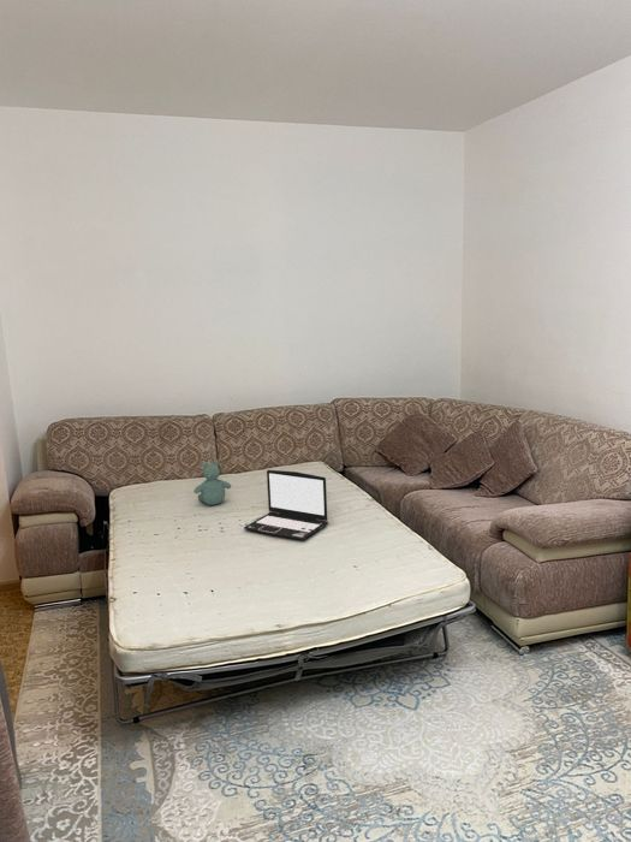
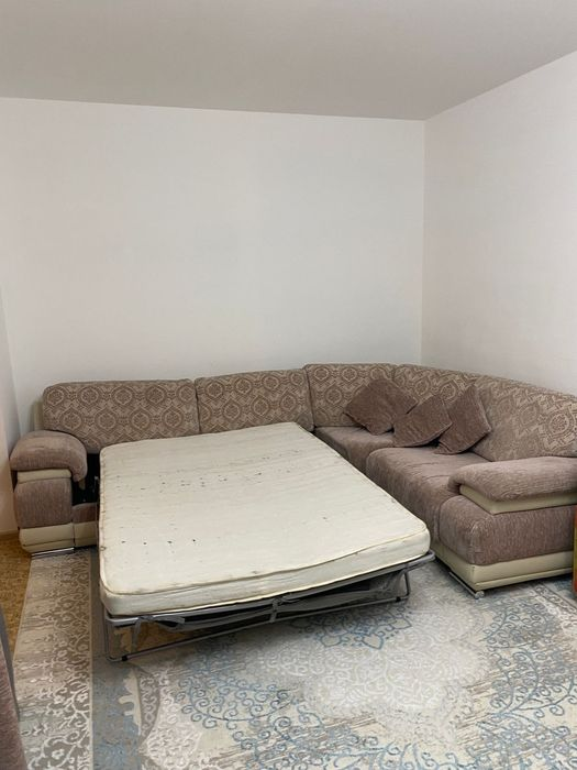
- stuffed bear [194,458,232,506]
- laptop [243,469,329,541]
